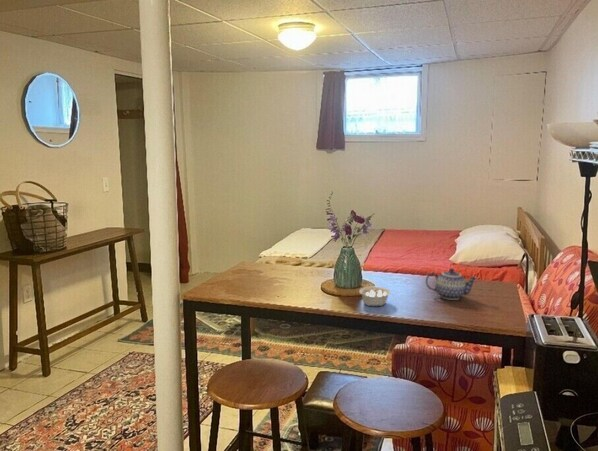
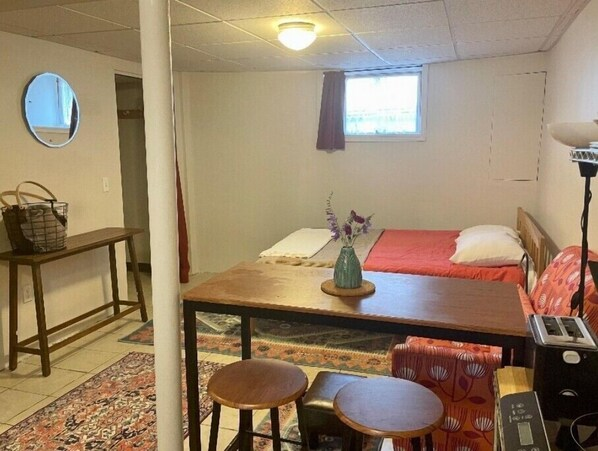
- legume [358,286,392,308]
- teapot [425,267,479,301]
